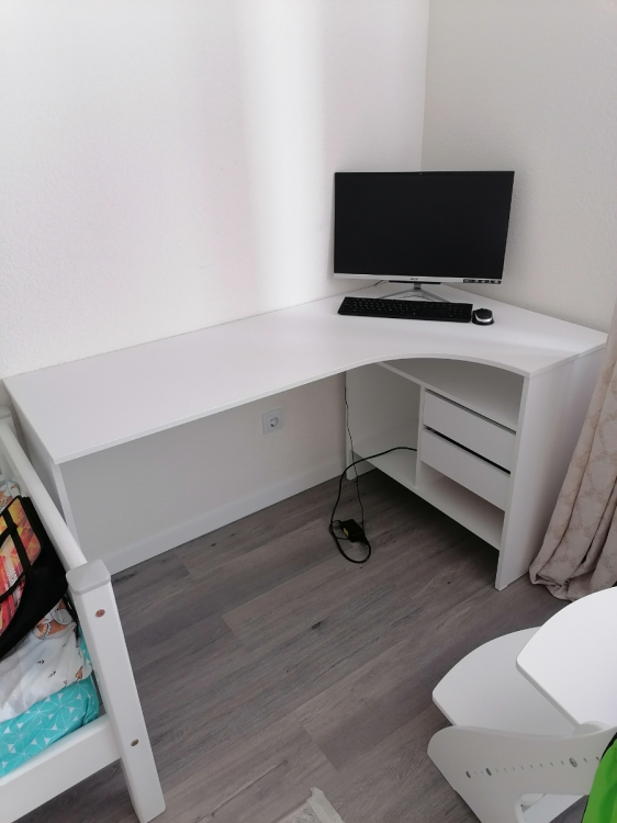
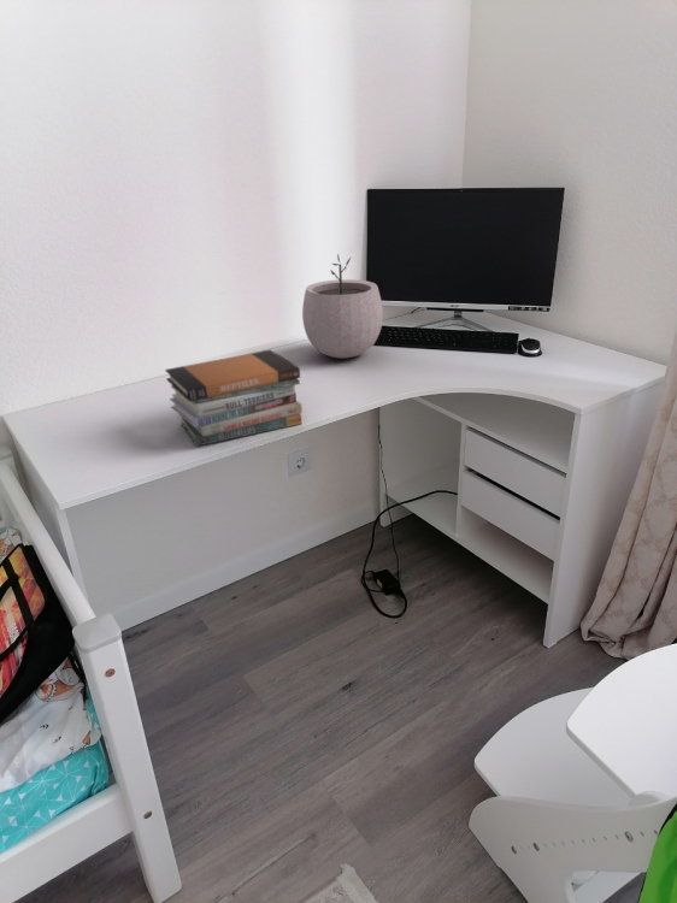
+ plant pot [301,253,384,359]
+ book stack [164,349,304,448]
